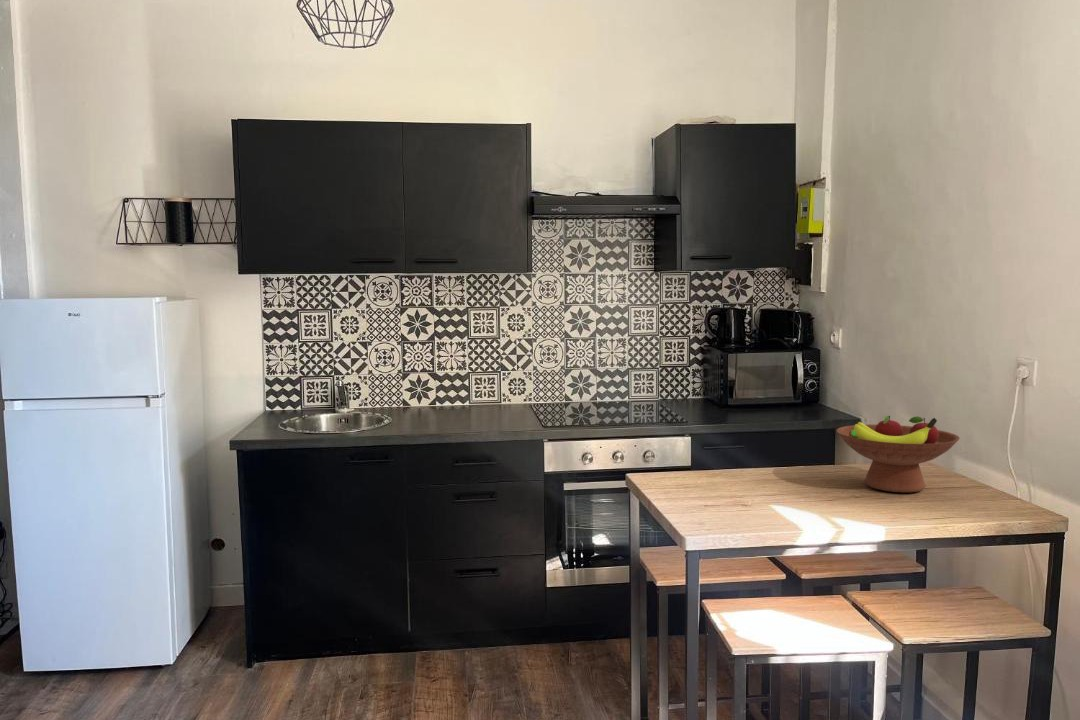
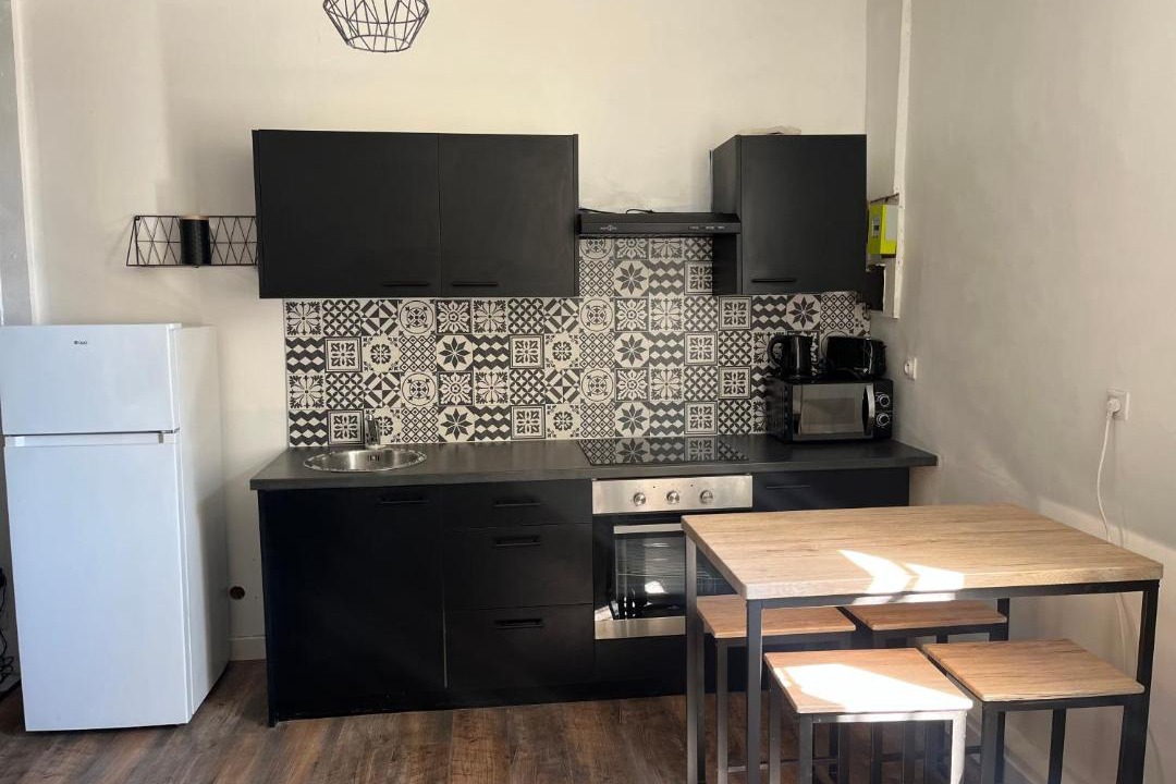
- fruit bowl [836,415,960,493]
